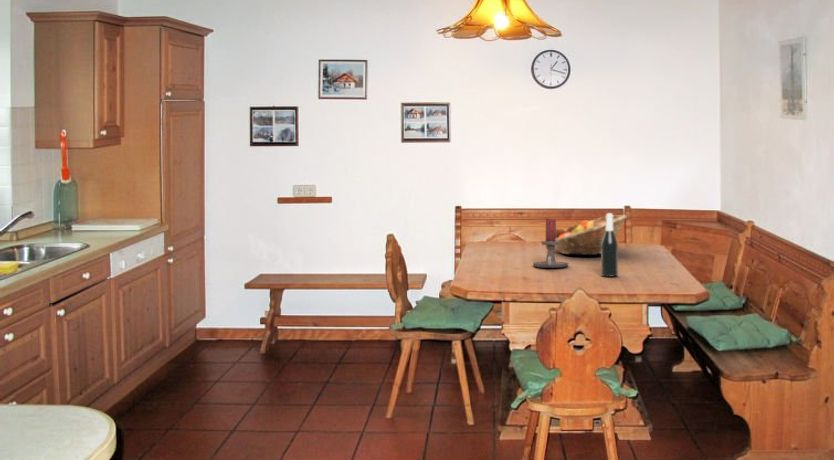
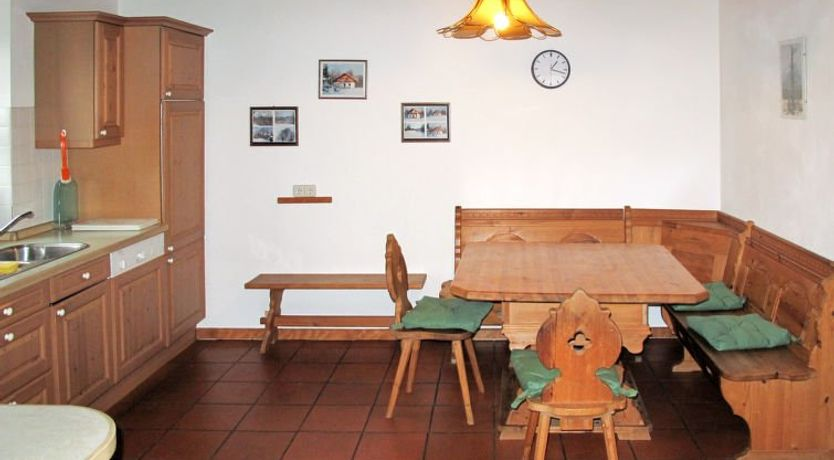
- wine bottle [600,212,619,277]
- candle holder [532,217,570,269]
- fruit basket [555,214,628,256]
